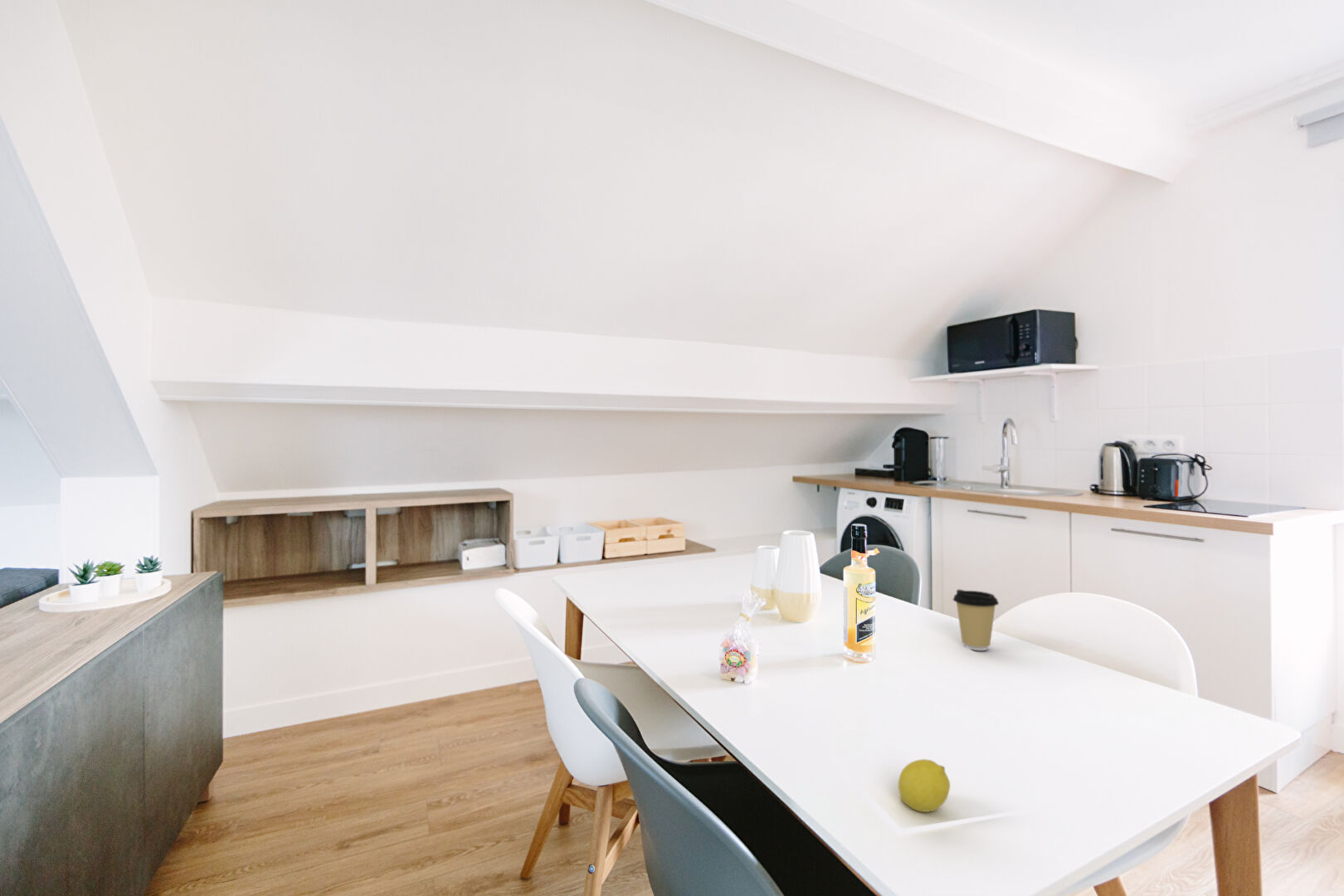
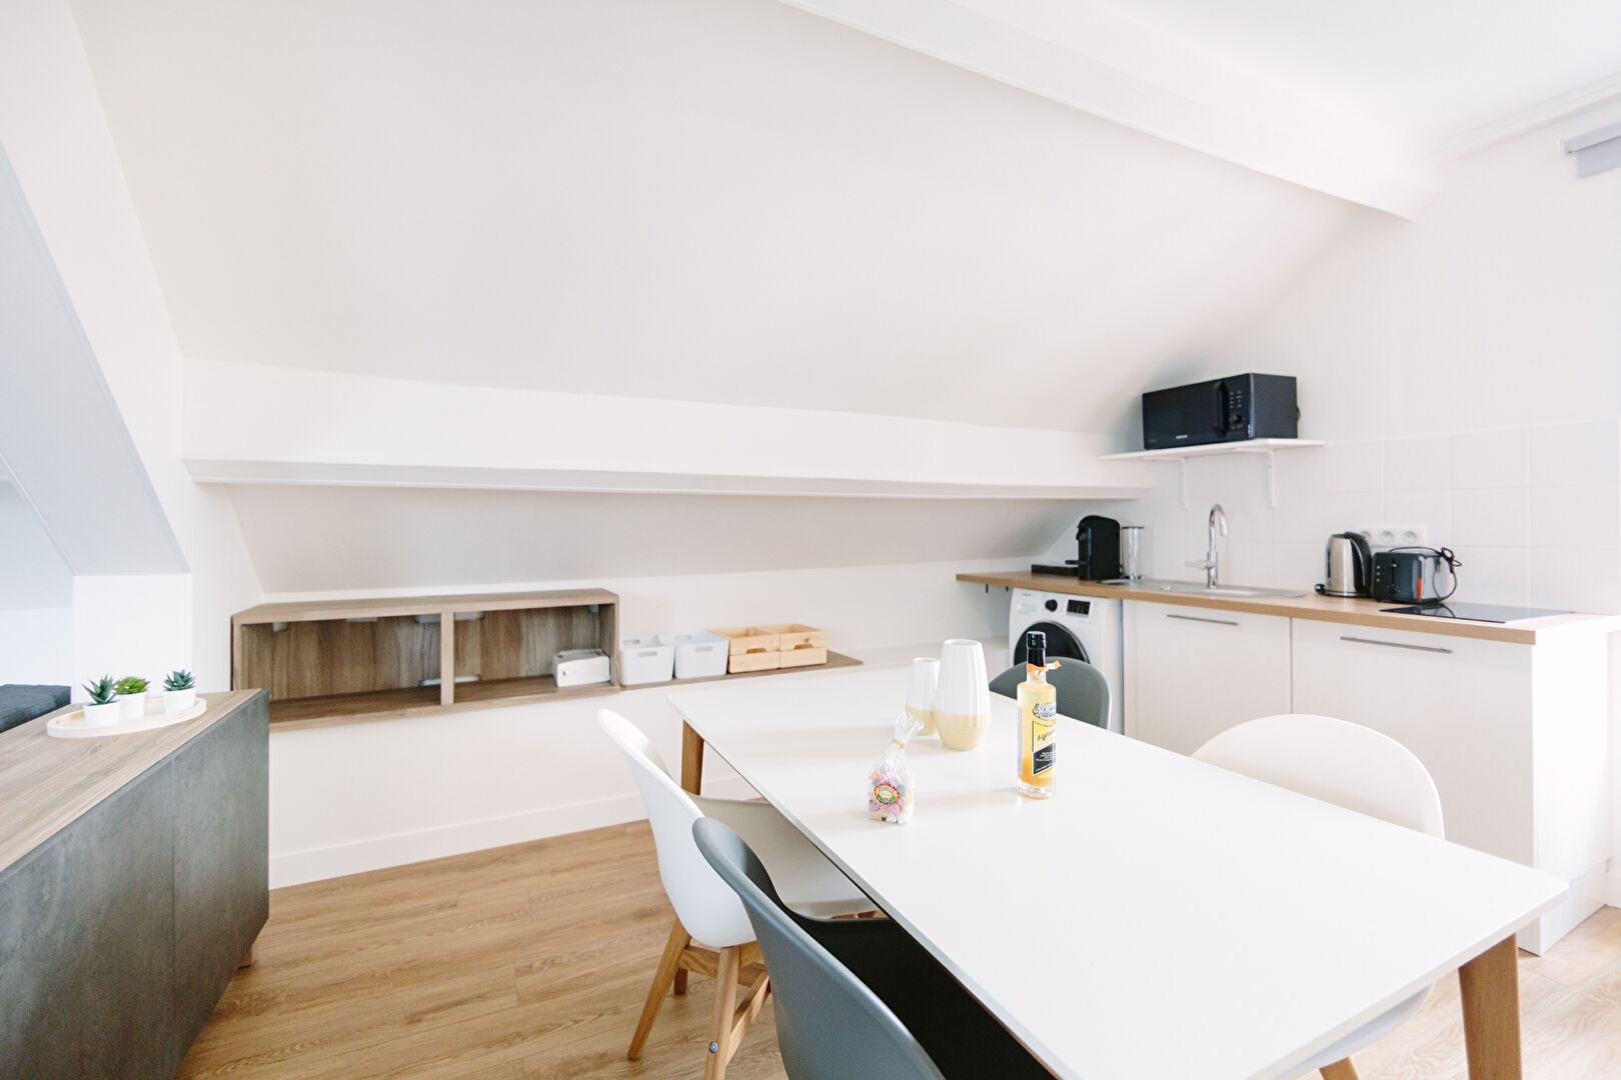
- coffee cup [952,589,1000,651]
- fruit [898,758,951,813]
